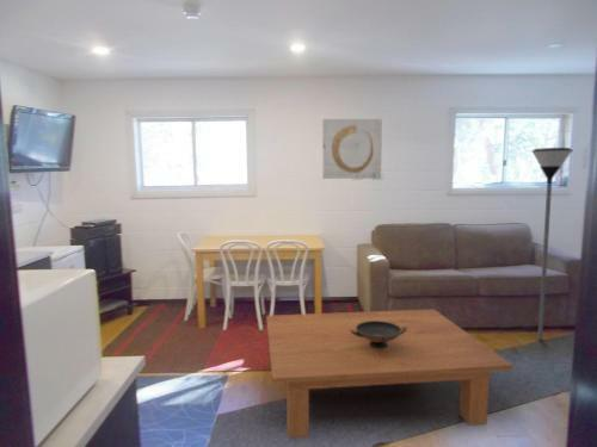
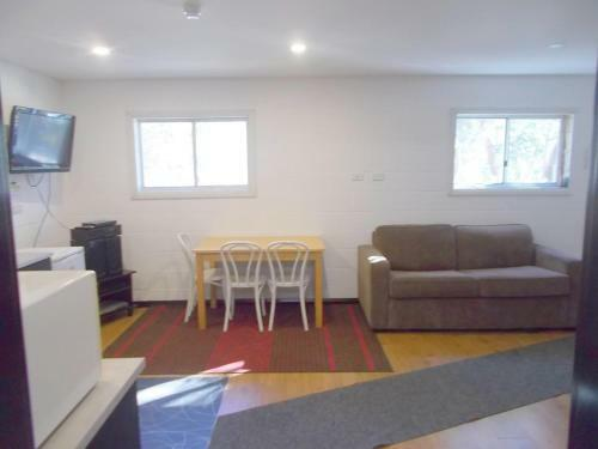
- coffee table [265,308,515,440]
- wall art [321,118,383,180]
- decorative bowl [350,321,407,349]
- floor lamp [529,147,574,342]
